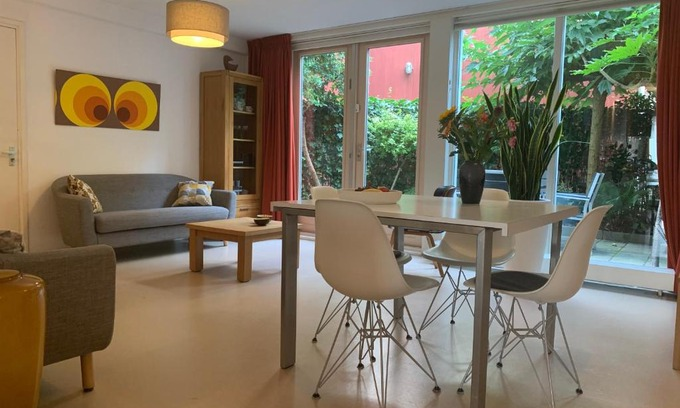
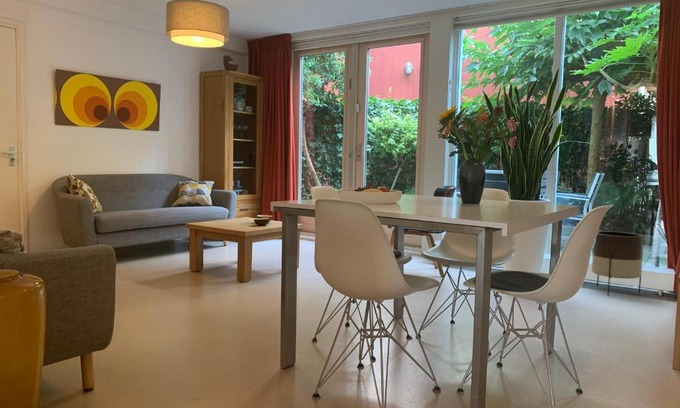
+ planter [591,230,644,297]
